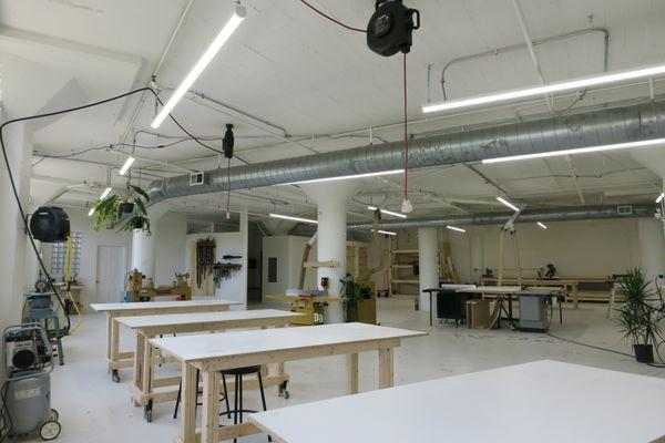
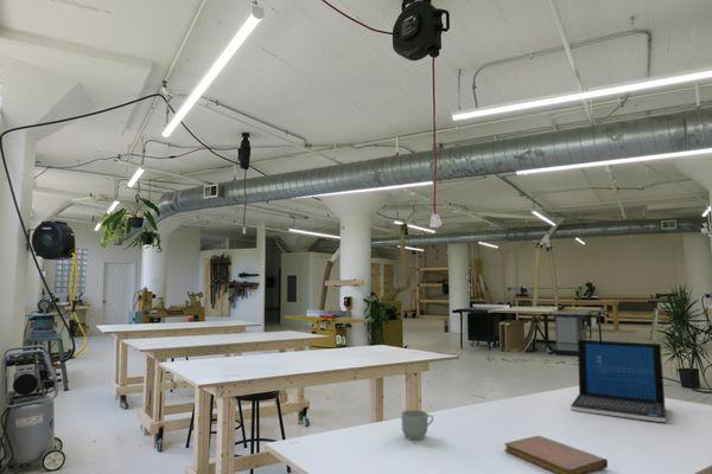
+ laptop [570,339,667,423]
+ notebook [503,435,609,474]
+ mug [400,409,434,441]
